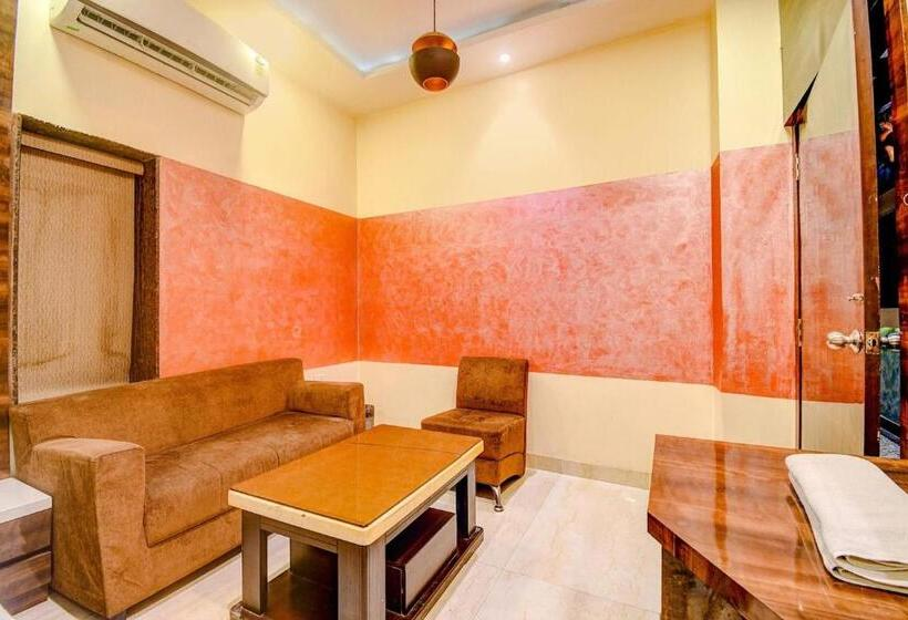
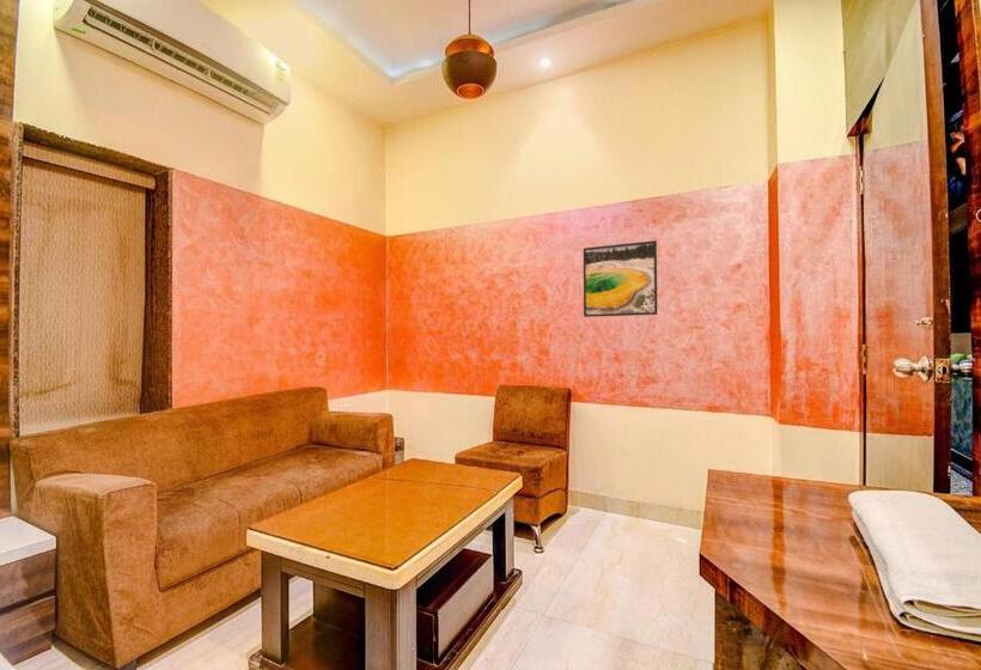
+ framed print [583,239,658,318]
